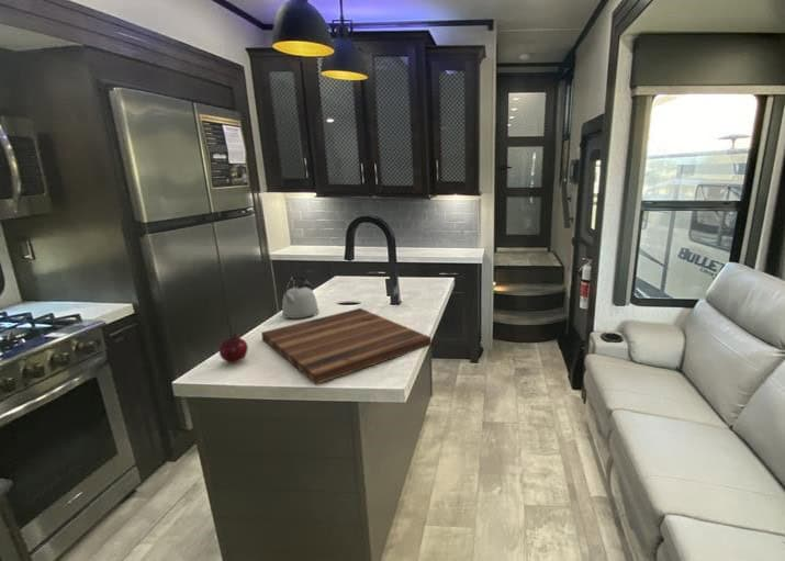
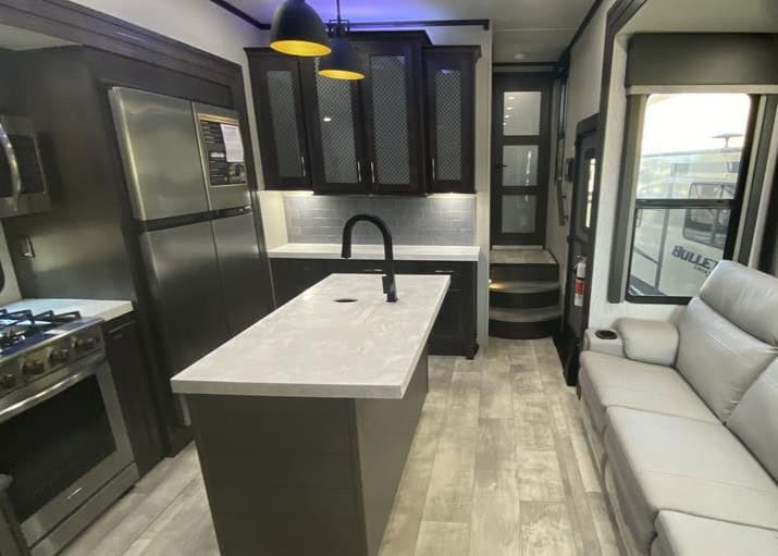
- kettle [281,274,319,319]
- cutting board [260,307,433,385]
- fruit [218,332,249,364]
